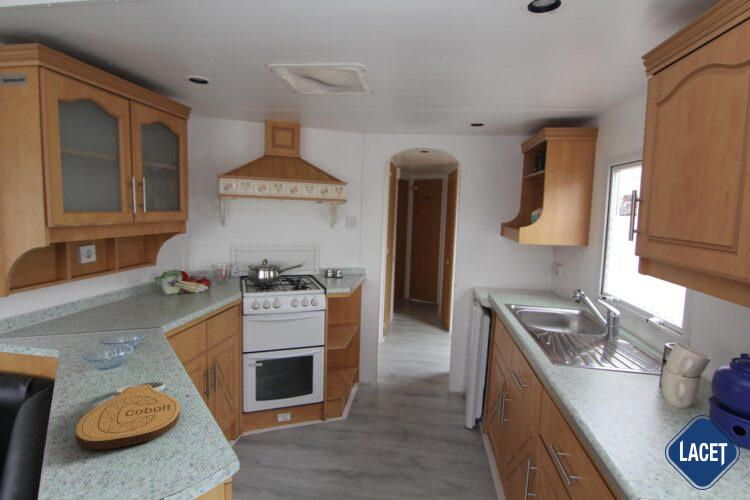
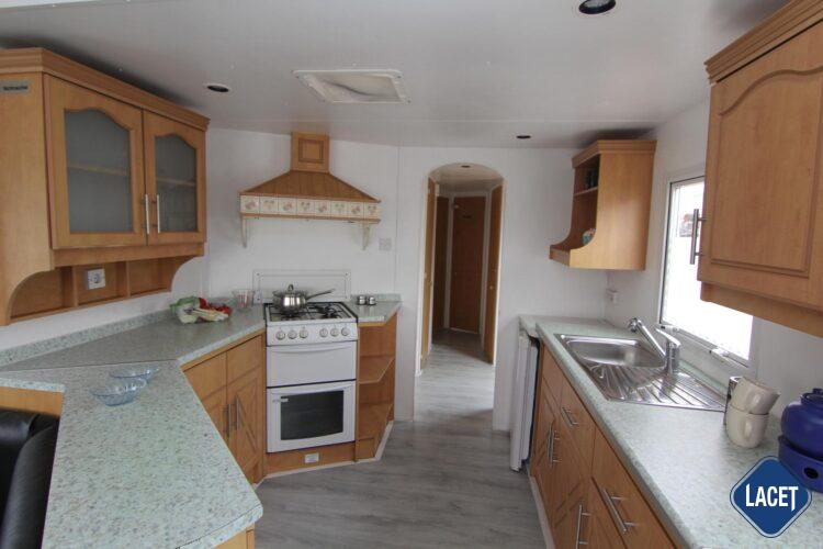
- key chain [74,381,181,450]
